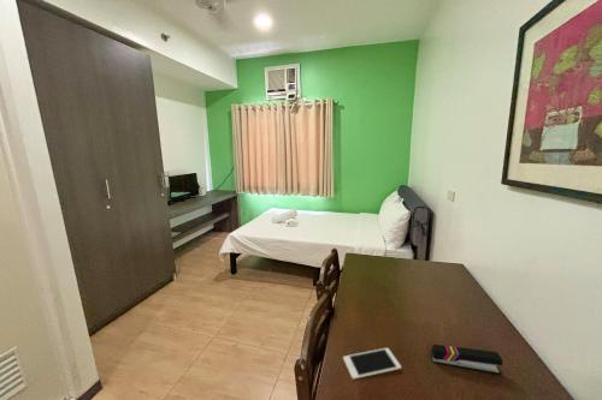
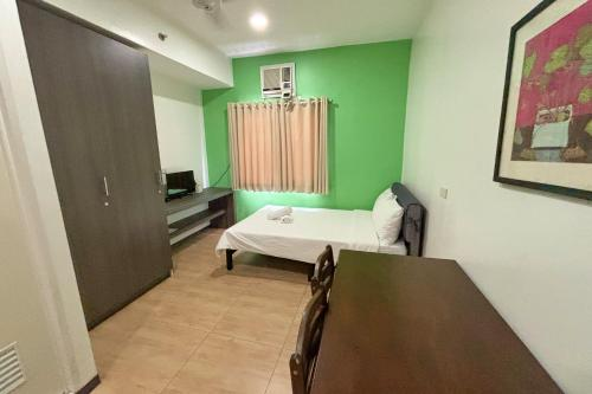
- stapler [430,344,503,376]
- cell phone [342,347,402,381]
